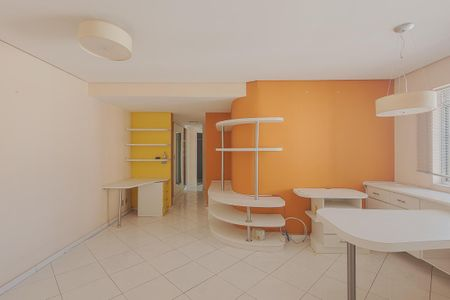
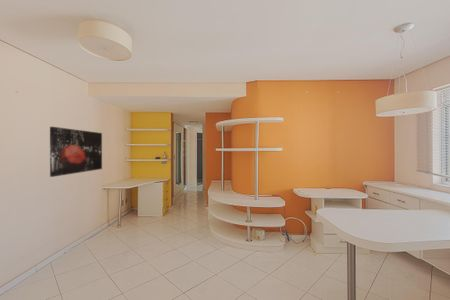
+ wall art [49,126,103,178]
